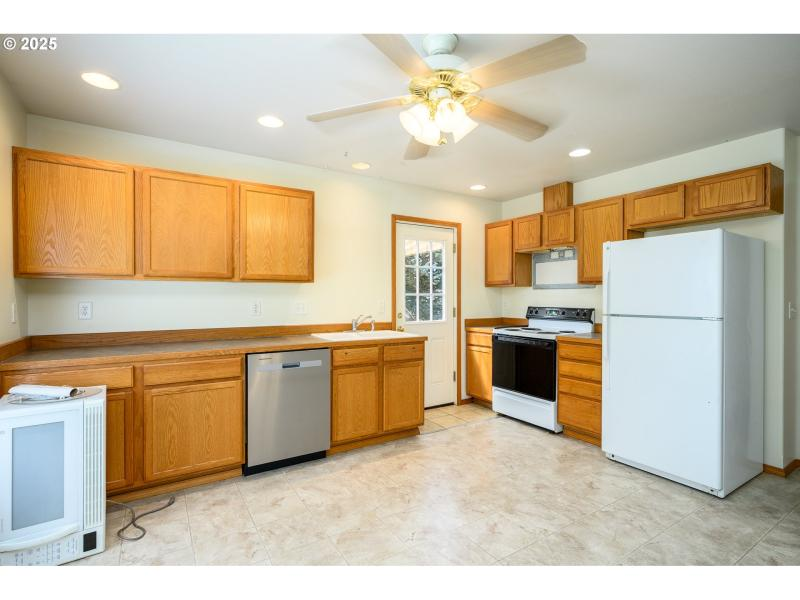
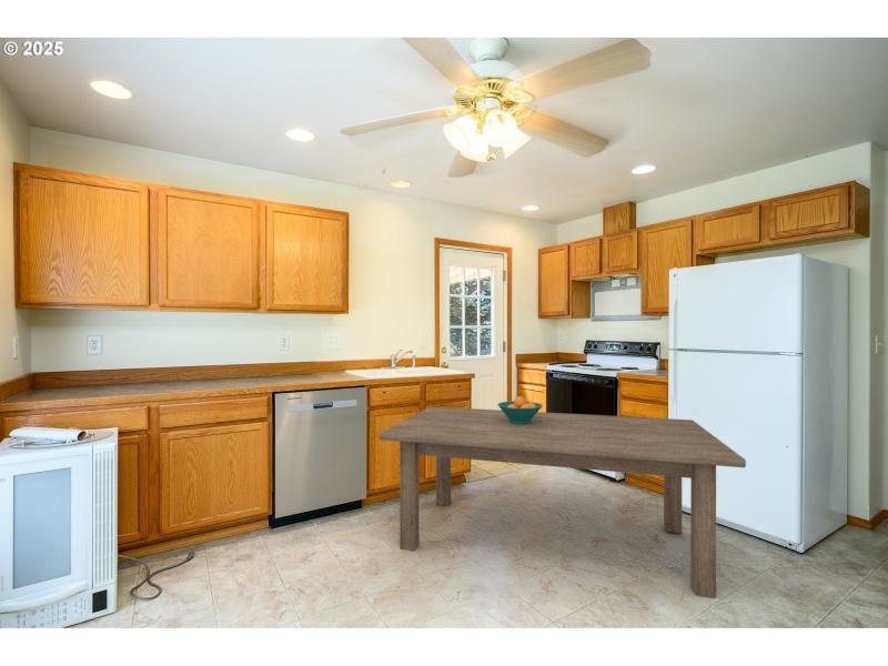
+ fruit bowl [497,395,544,424]
+ dining table [377,405,747,598]
